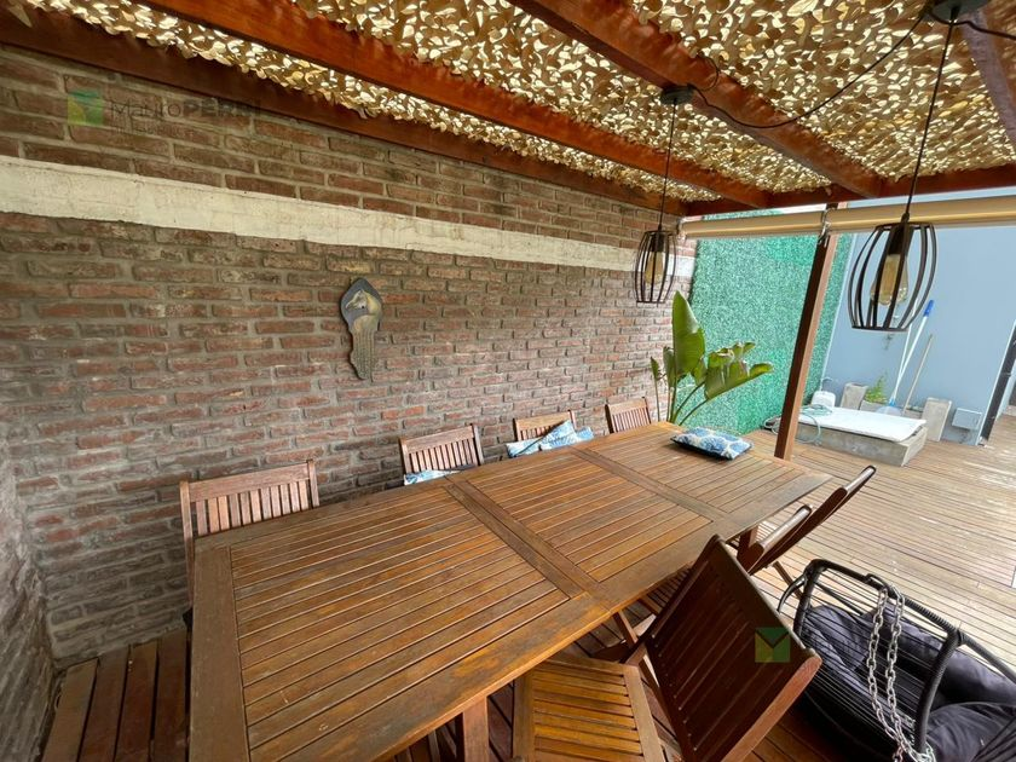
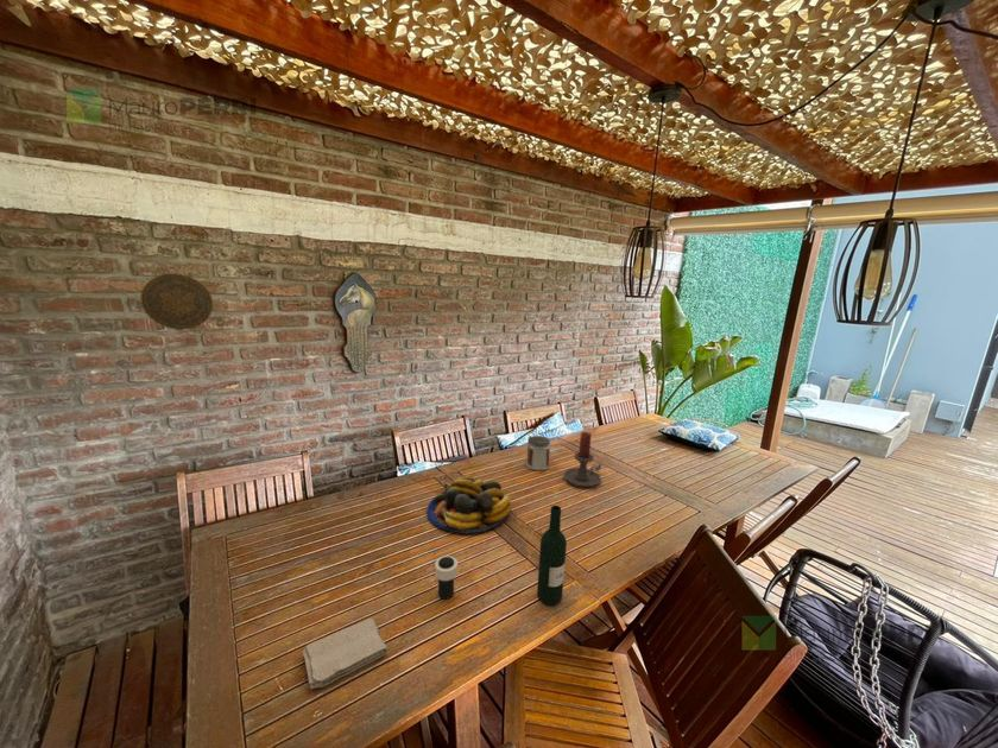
+ decorative plate [139,272,214,331]
+ washcloth [302,617,389,690]
+ jar [525,435,551,471]
+ wine bottle [536,505,568,607]
+ candle holder [563,431,602,488]
+ fruit bowl [425,475,513,535]
+ cup [434,554,459,601]
